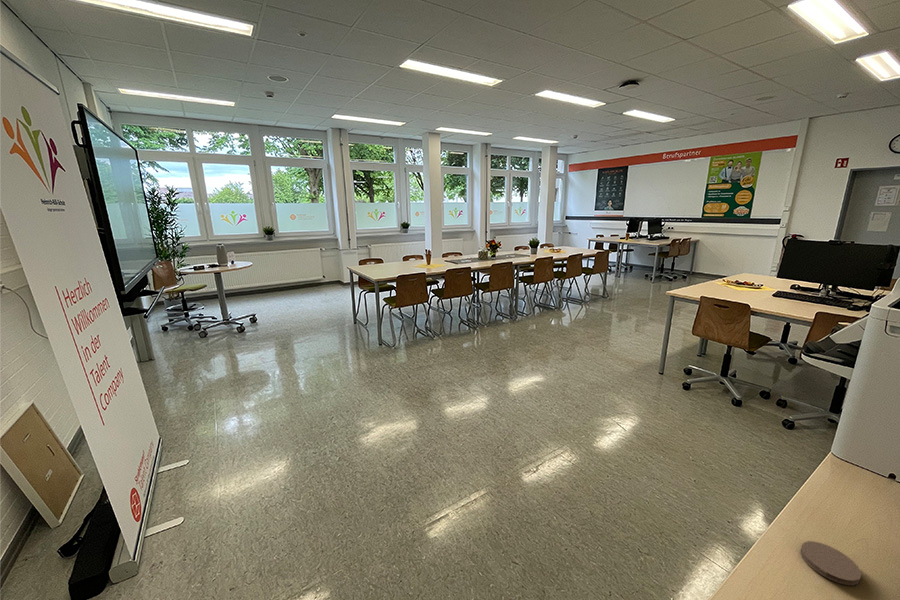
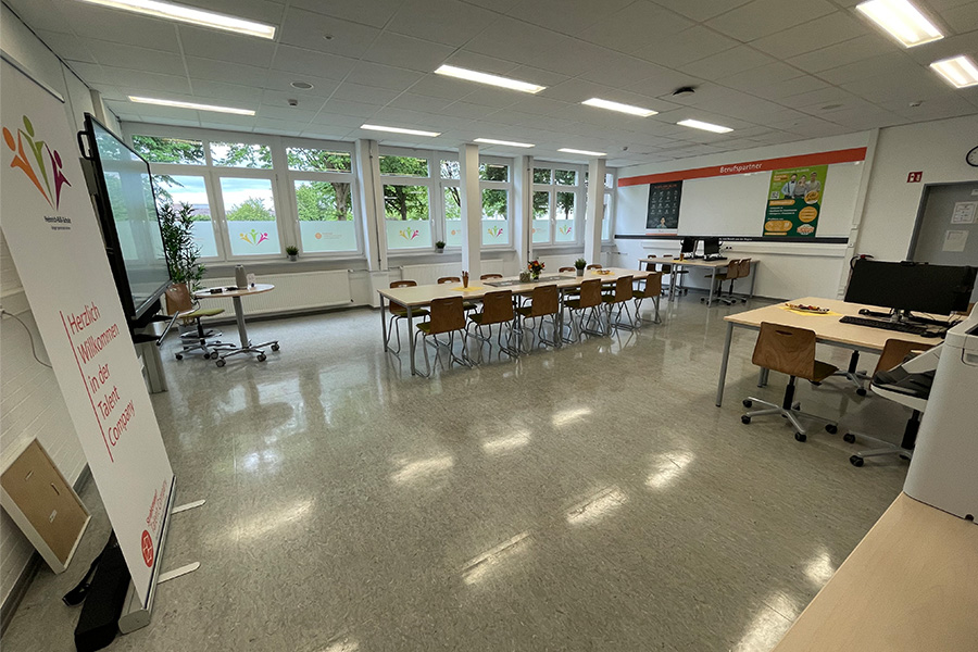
- coaster [799,540,862,586]
